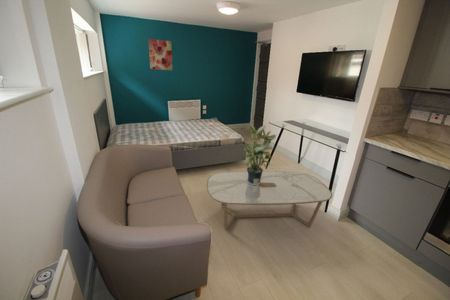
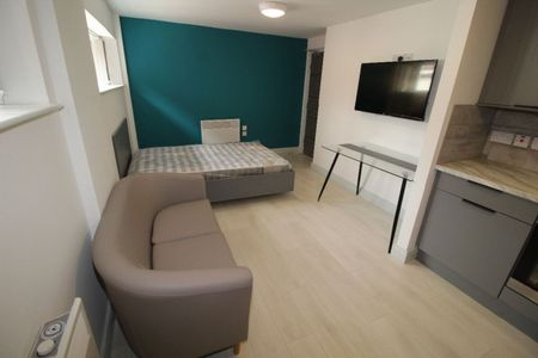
- potted plant [242,124,277,185]
- wall art [147,38,173,71]
- coffee table [206,170,333,231]
